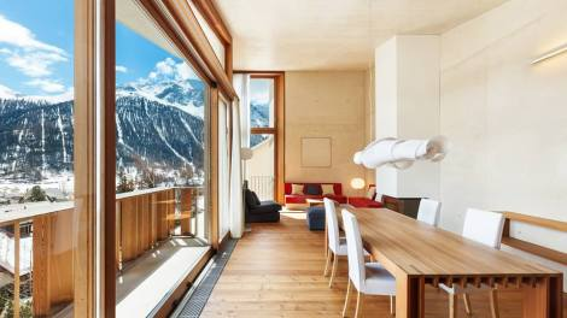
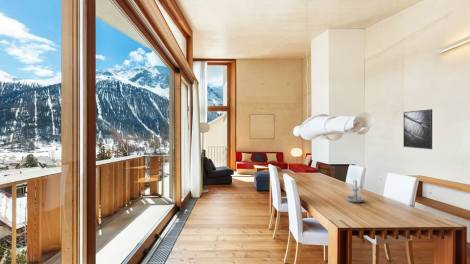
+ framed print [403,108,433,150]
+ candle [346,178,365,203]
